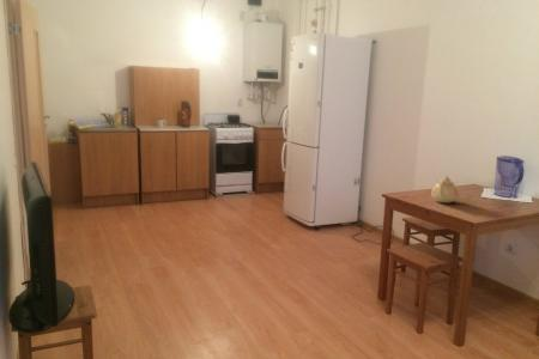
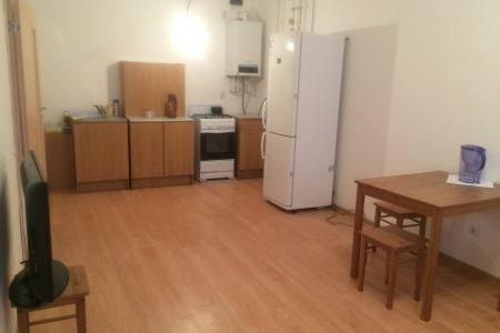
- teapot [430,175,460,203]
